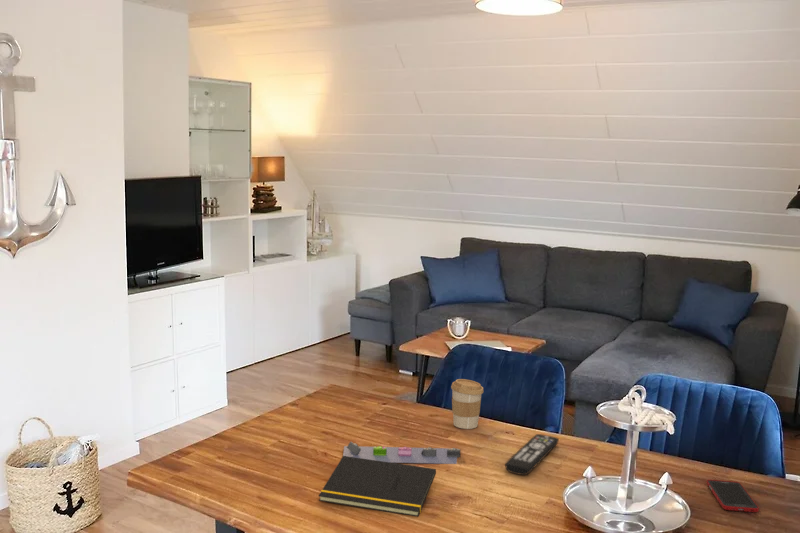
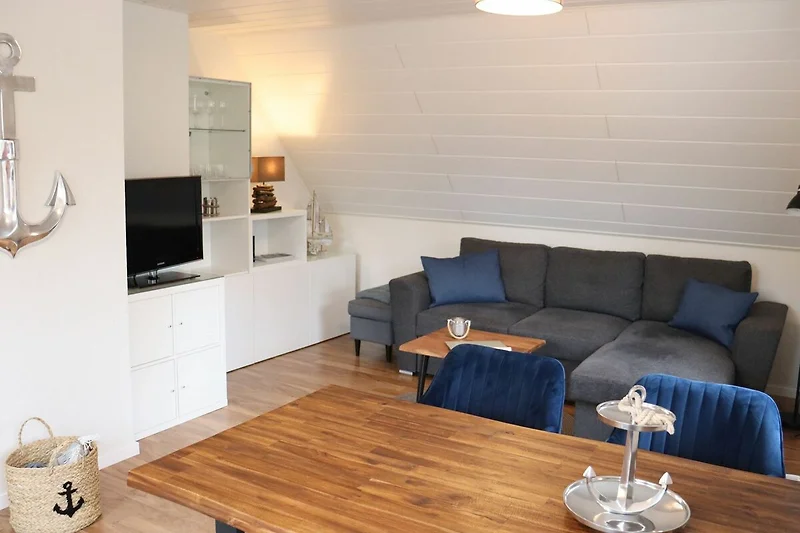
- coffee cup [450,378,484,430]
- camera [342,441,461,465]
- notepad [318,455,437,518]
- cell phone [706,479,760,513]
- remote control [504,433,560,476]
